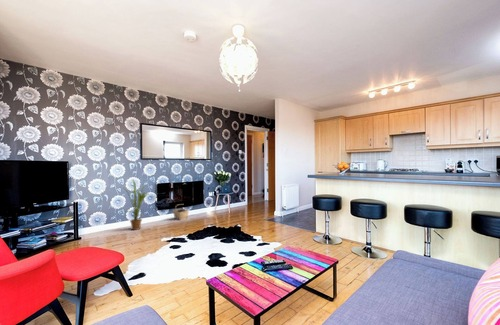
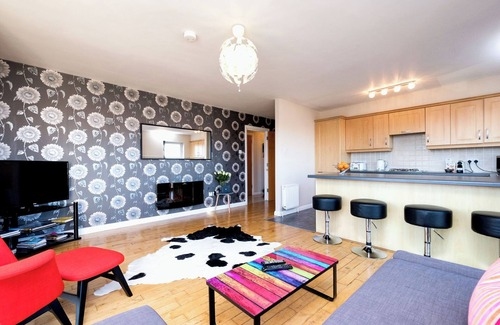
- basket [172,203,190,221]
- house plant [120,178,150,231]
